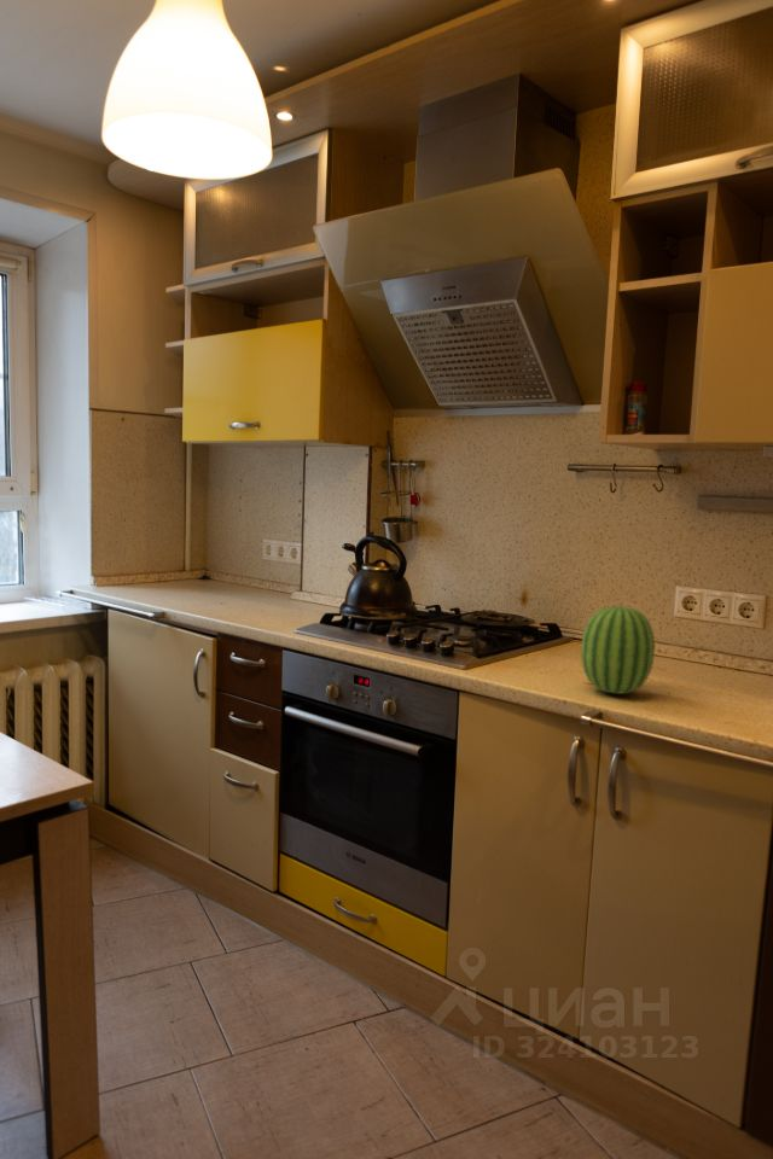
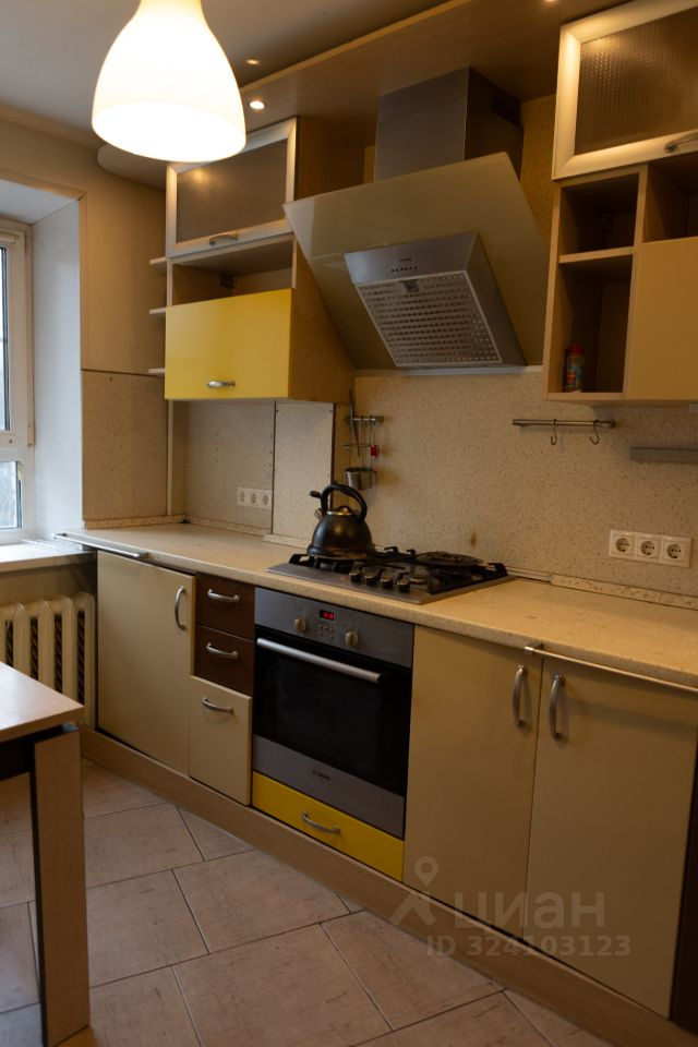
- fruit [580,601,656,695]
